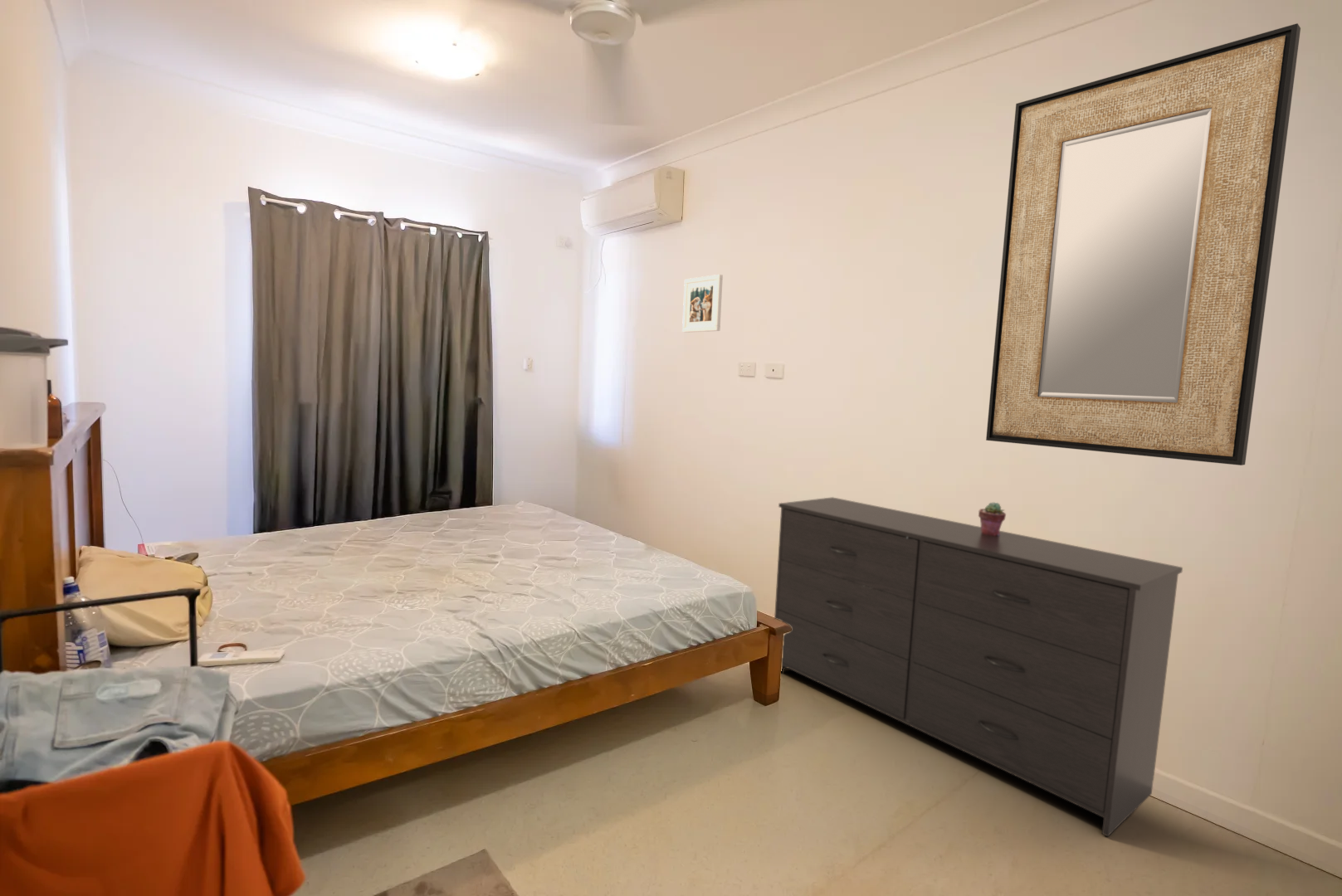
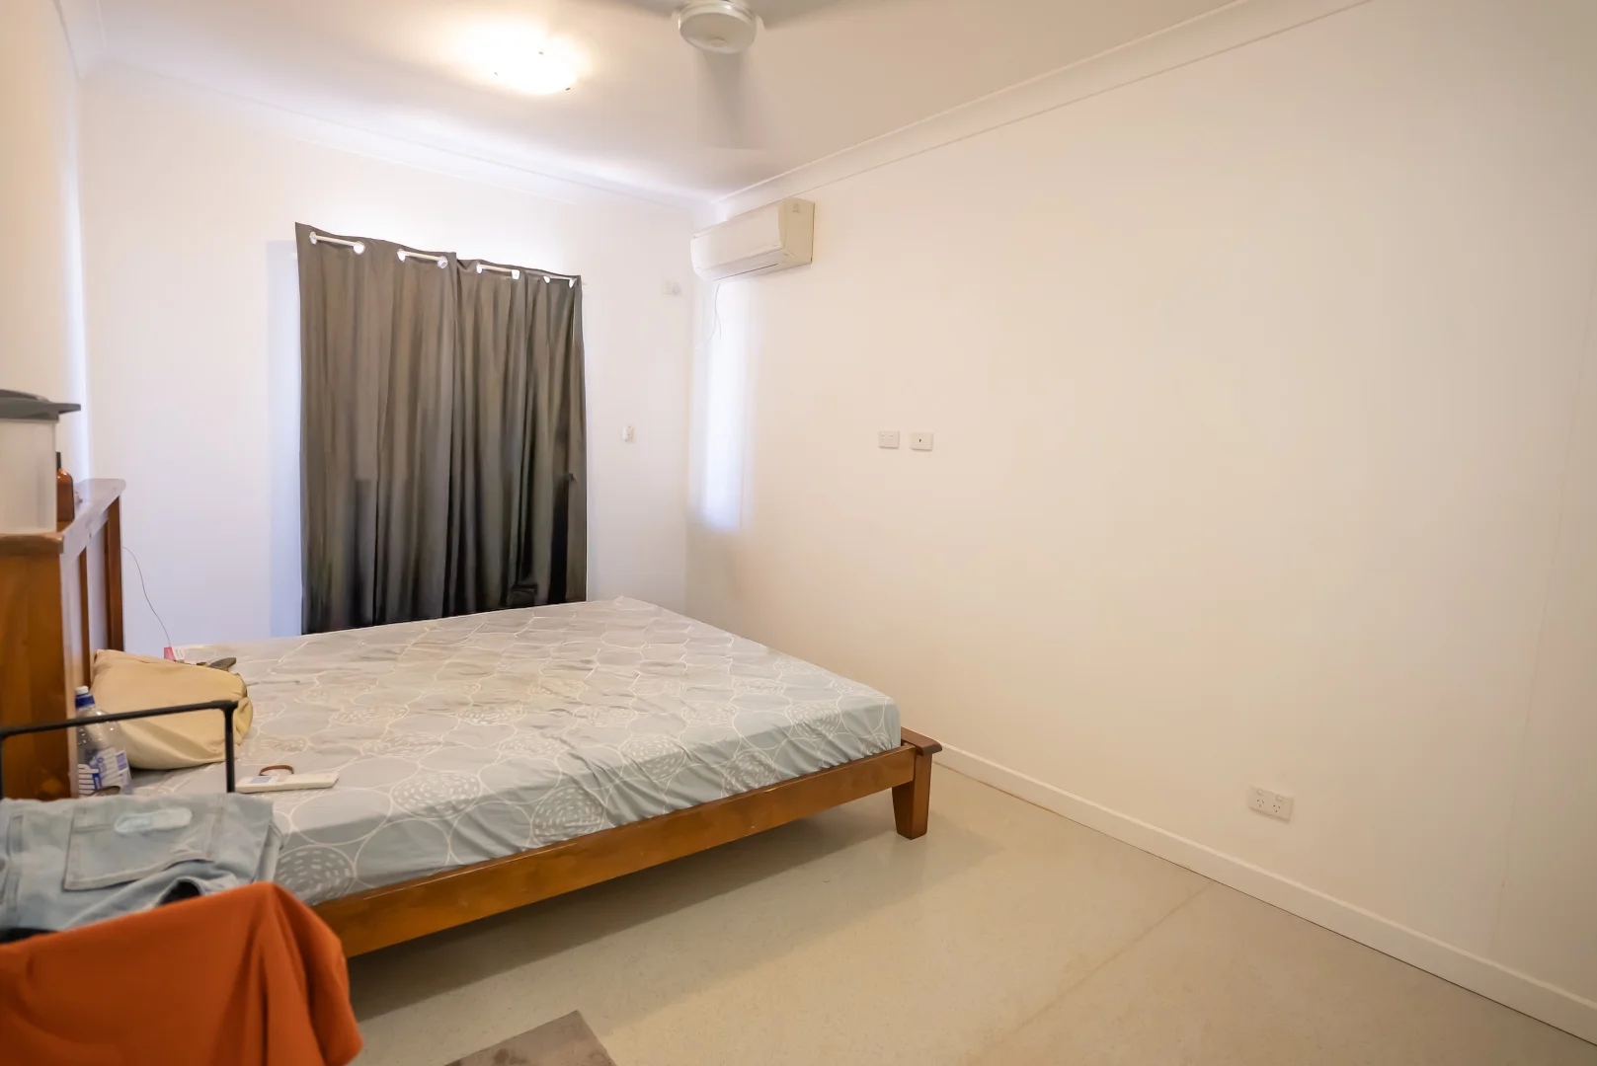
- home mirror [985,22,1301,466]
- potted succulent [978,501,1007,536]
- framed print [681,274,724,334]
- dresser [773,496,1183,837]
